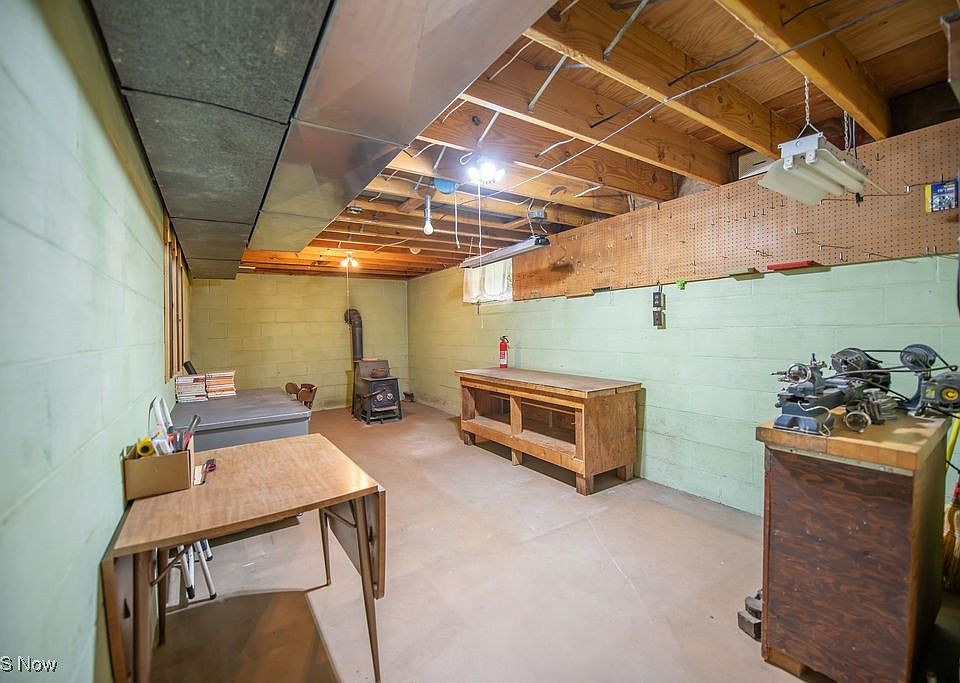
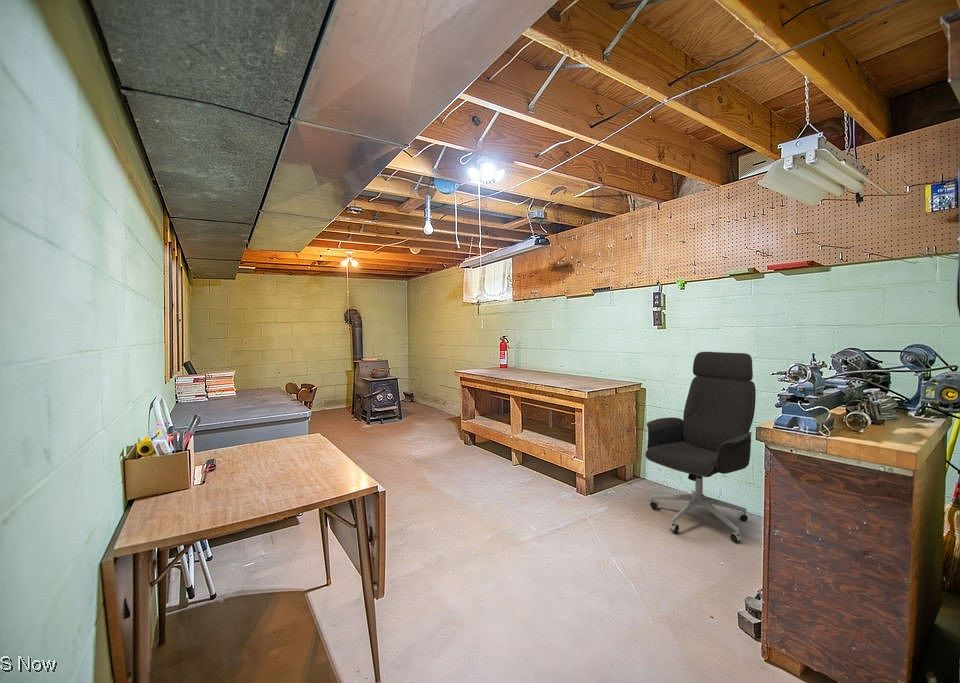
+ office chair [644,351,757,543]
